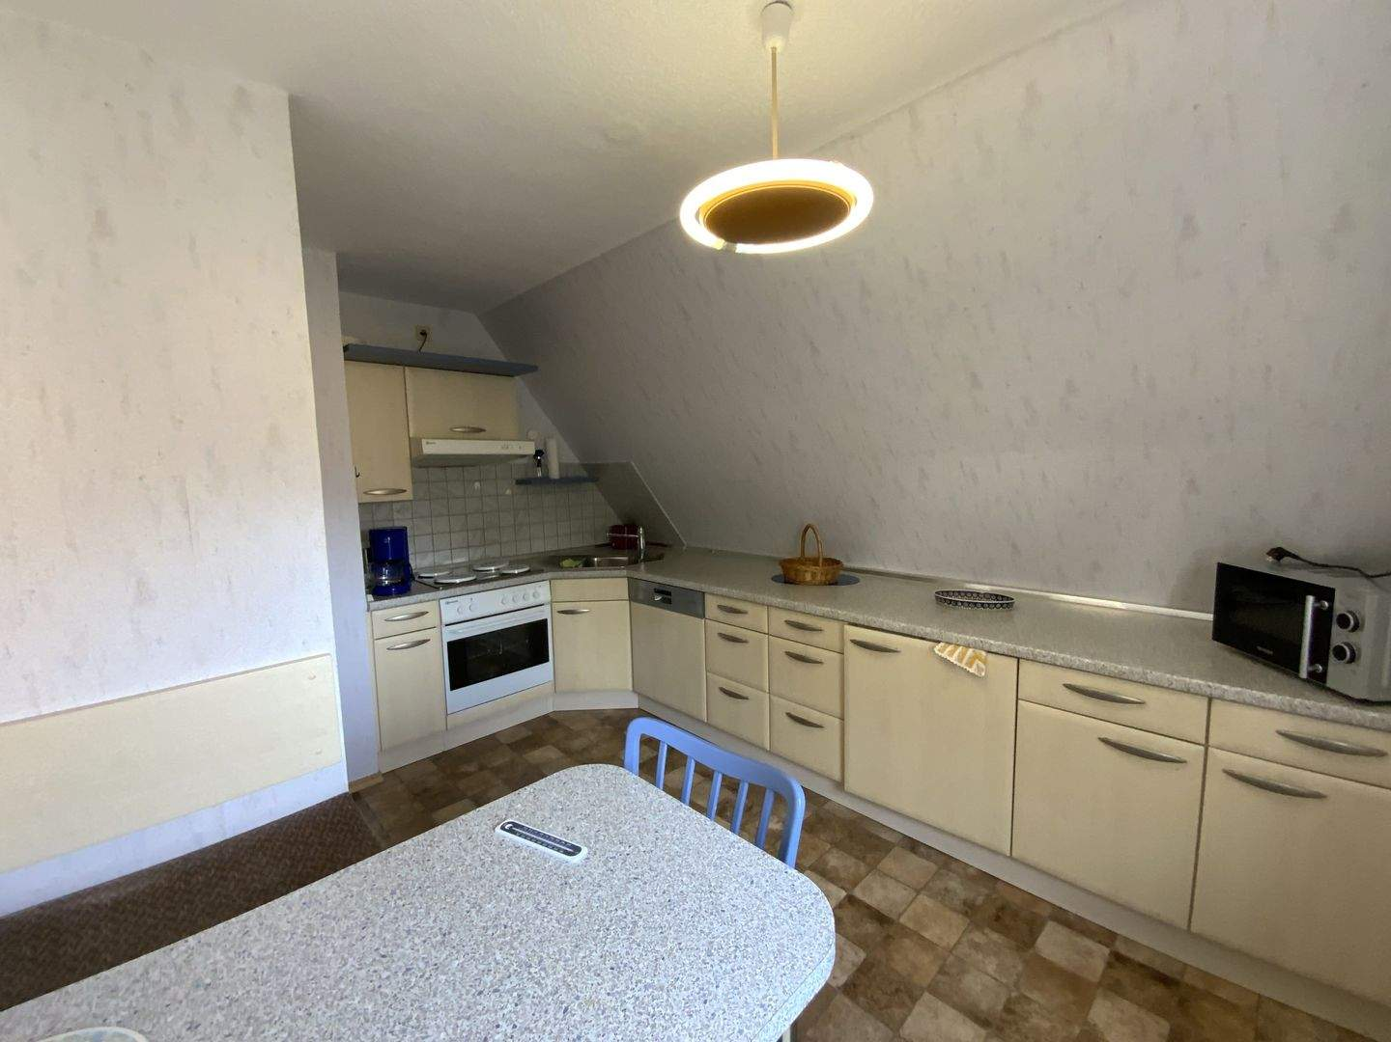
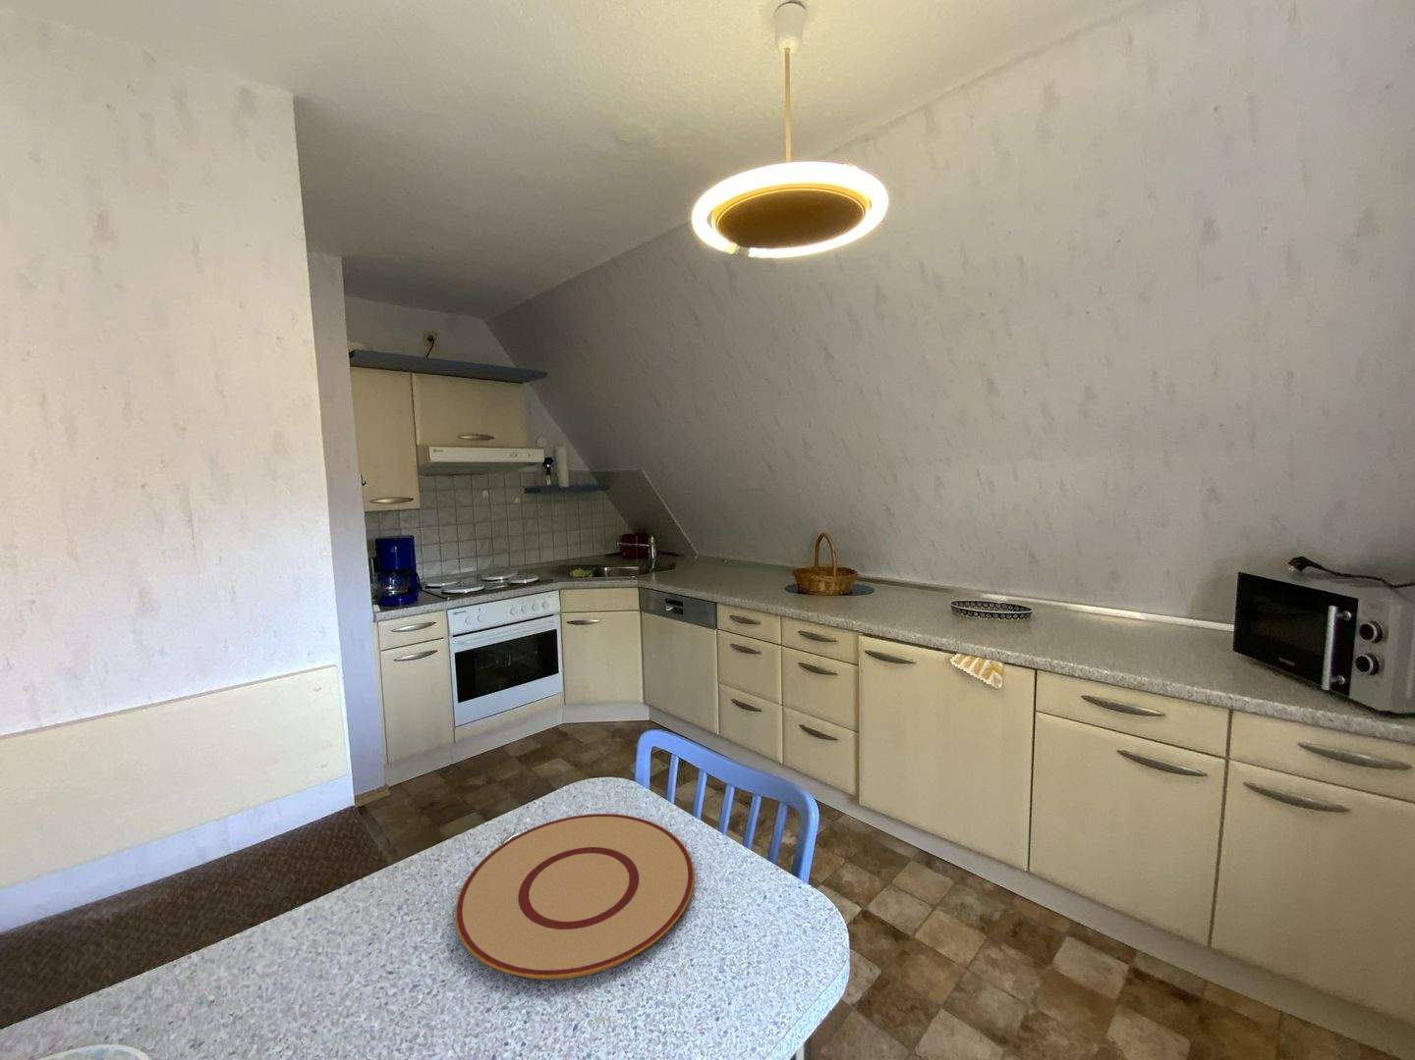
+ plate [453,813,695,981]
